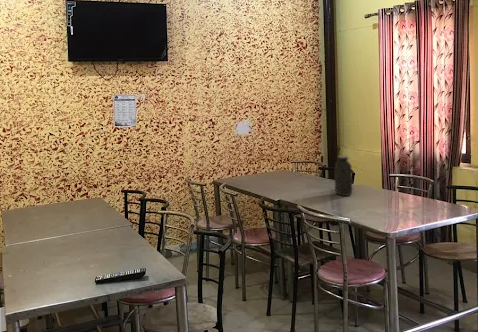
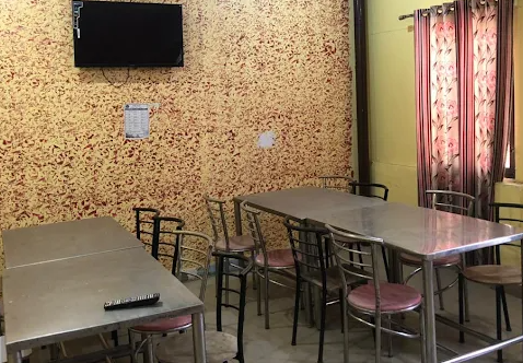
- water jug [333,154,354,197]
